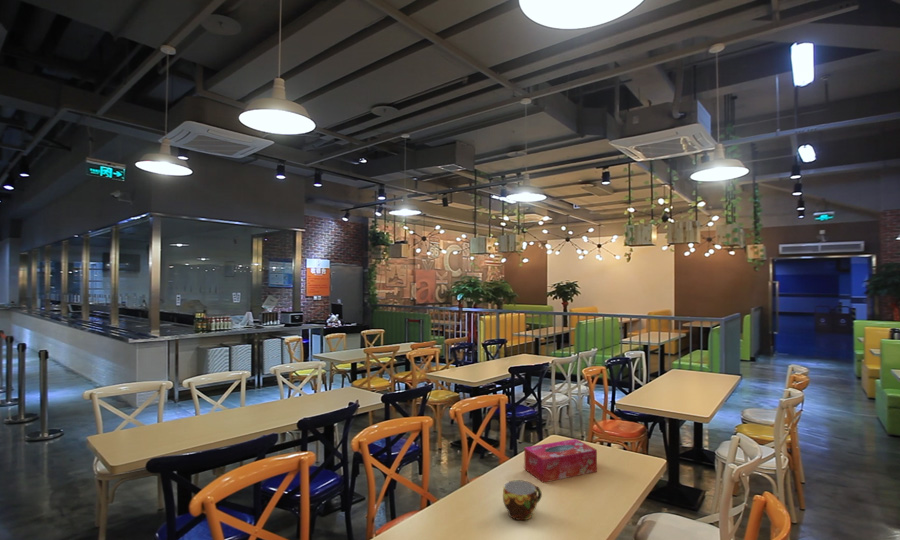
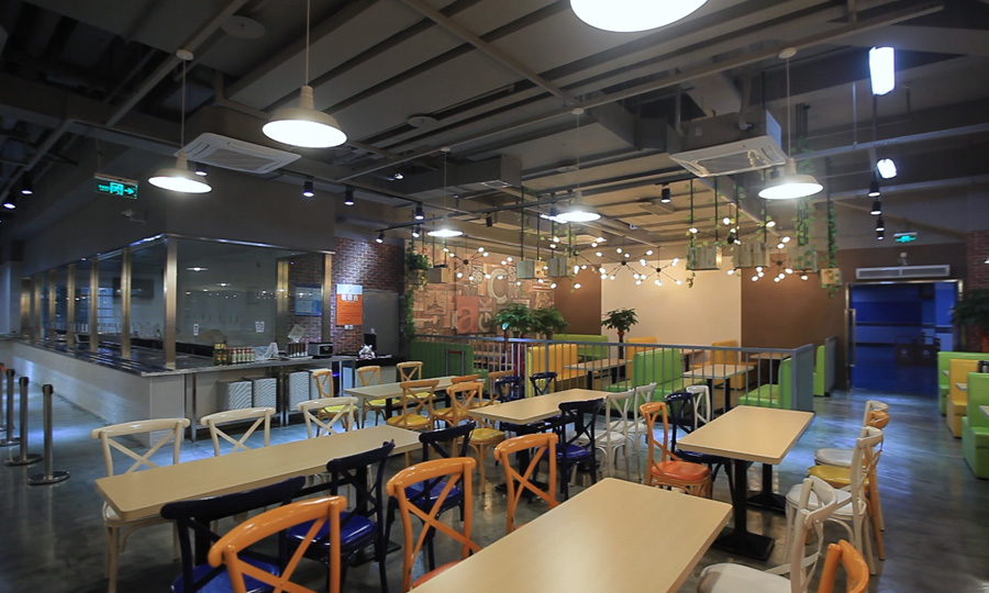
- cup [502,479,543,521]
- tissue box [523,438,598,484]
